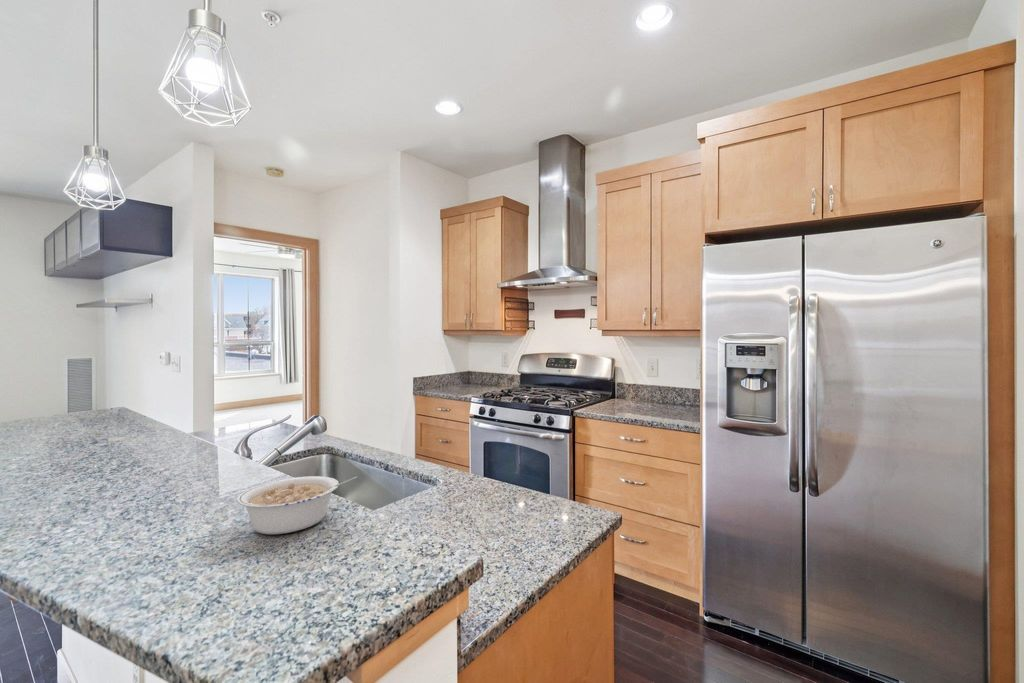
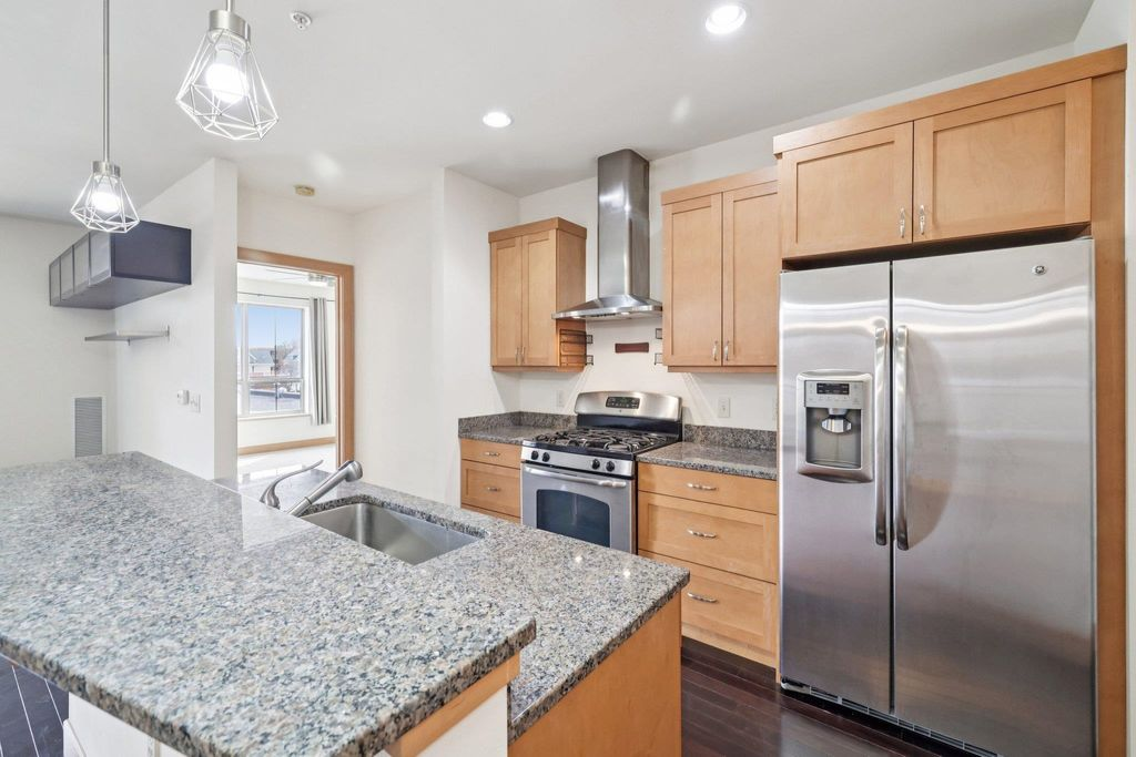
- legume [236,475,358,535]
